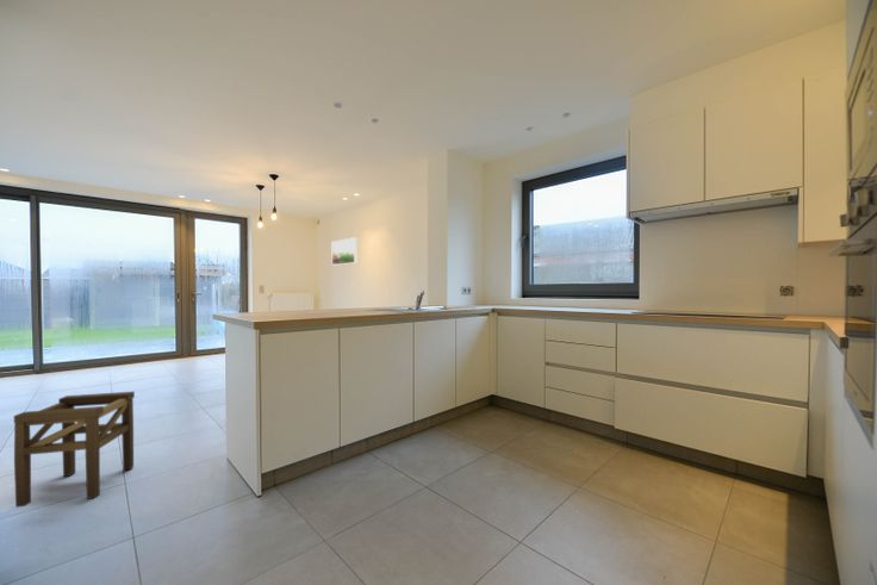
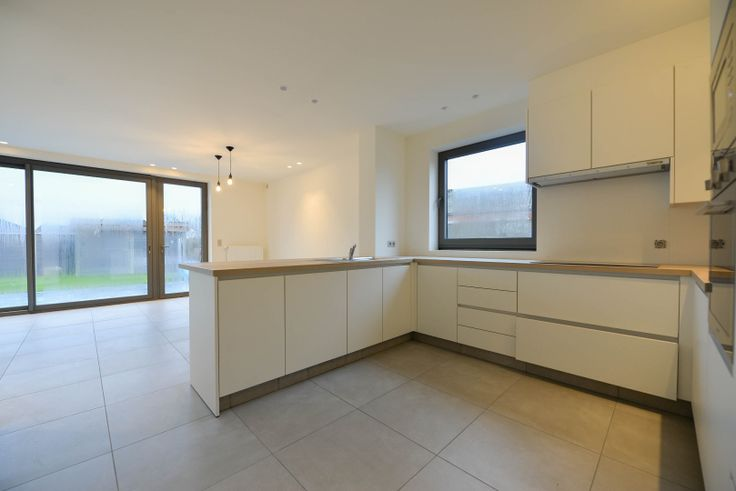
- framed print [331,236,357,266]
- stool [13,391,136,509]
